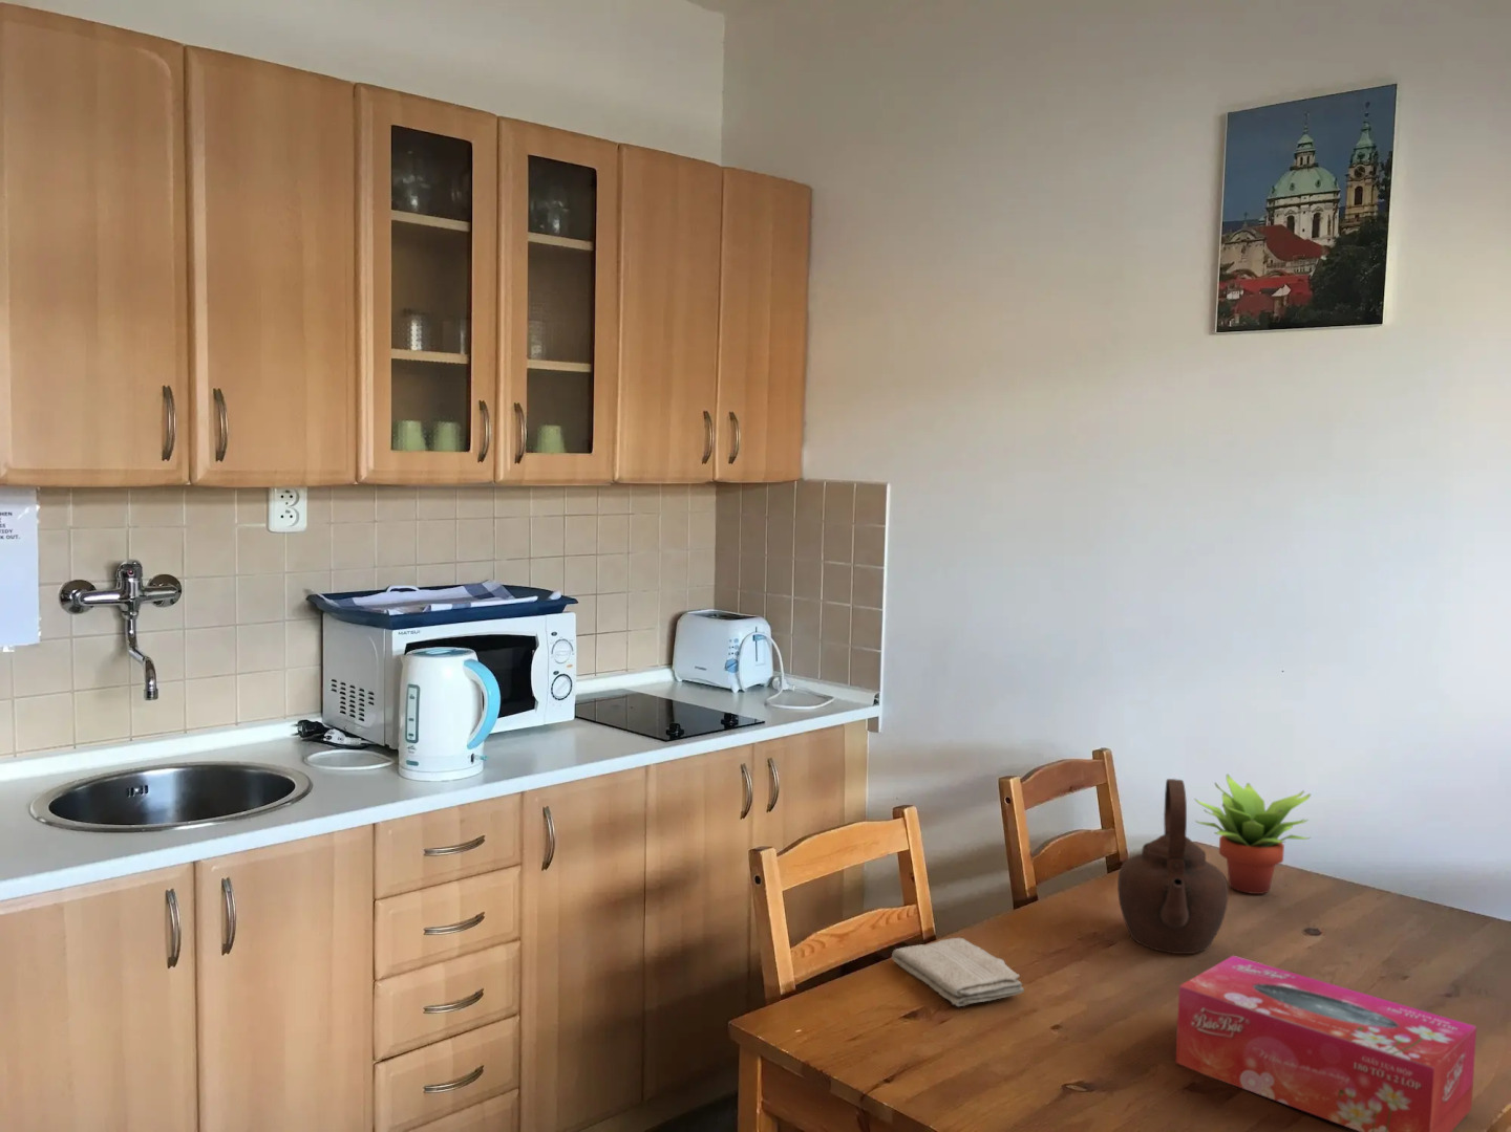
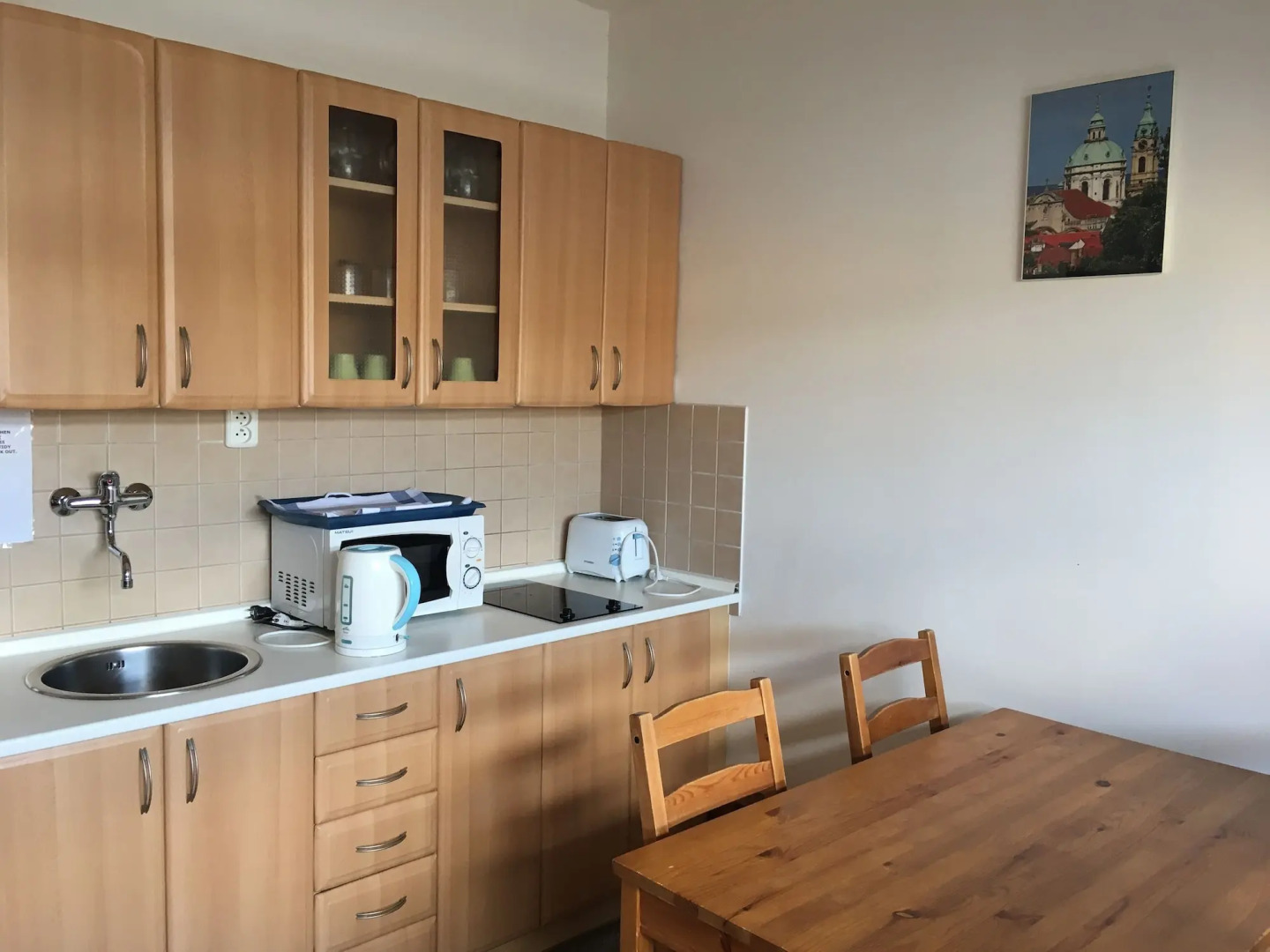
- washcloth [890,937,1026,1007]
- tissue box [1174,955,1478,1132]
- succulent plant [1193,774,1311,895]
- teapot [1116,778,1230,955]
